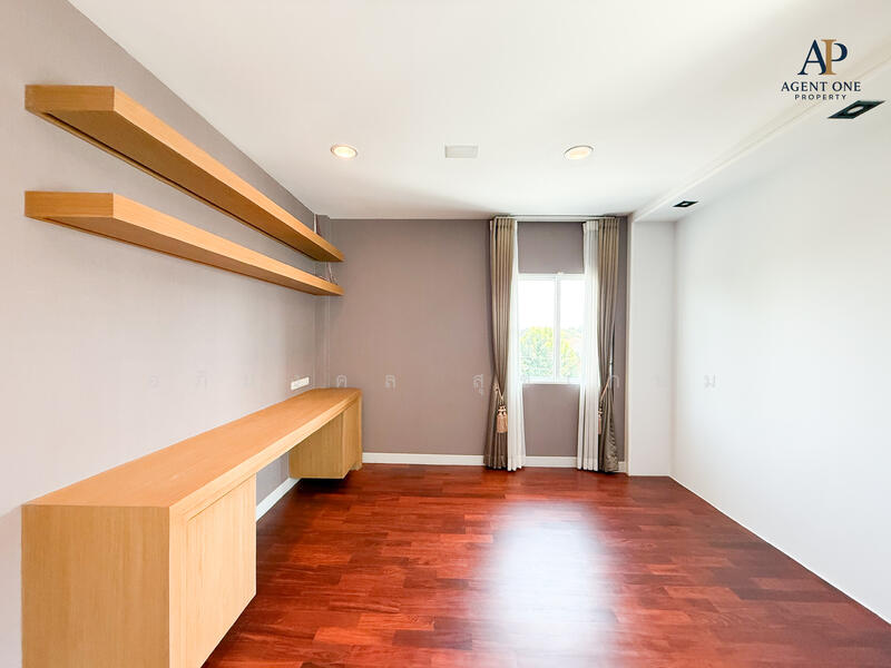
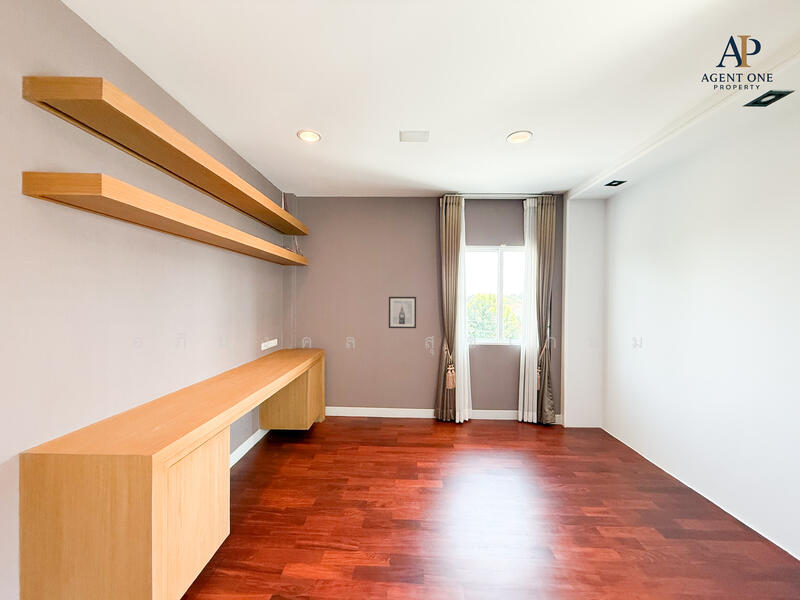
+ wall art [388,296,417,329]
